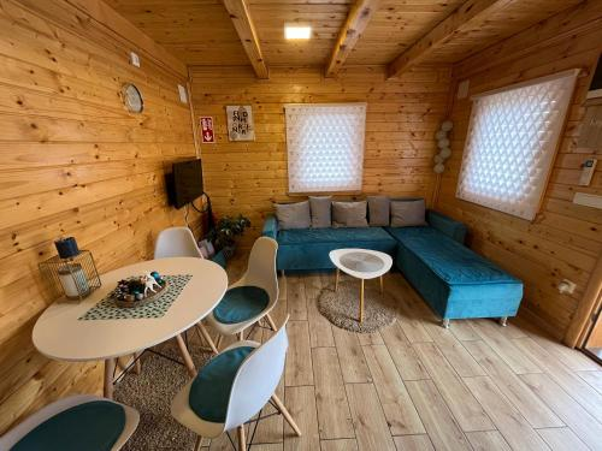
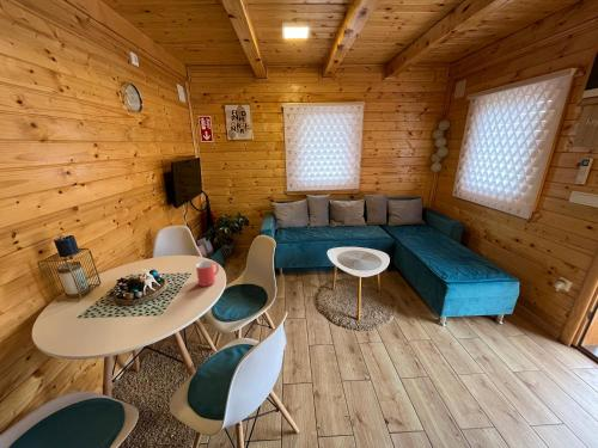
+ mug [195,259,220,288]
